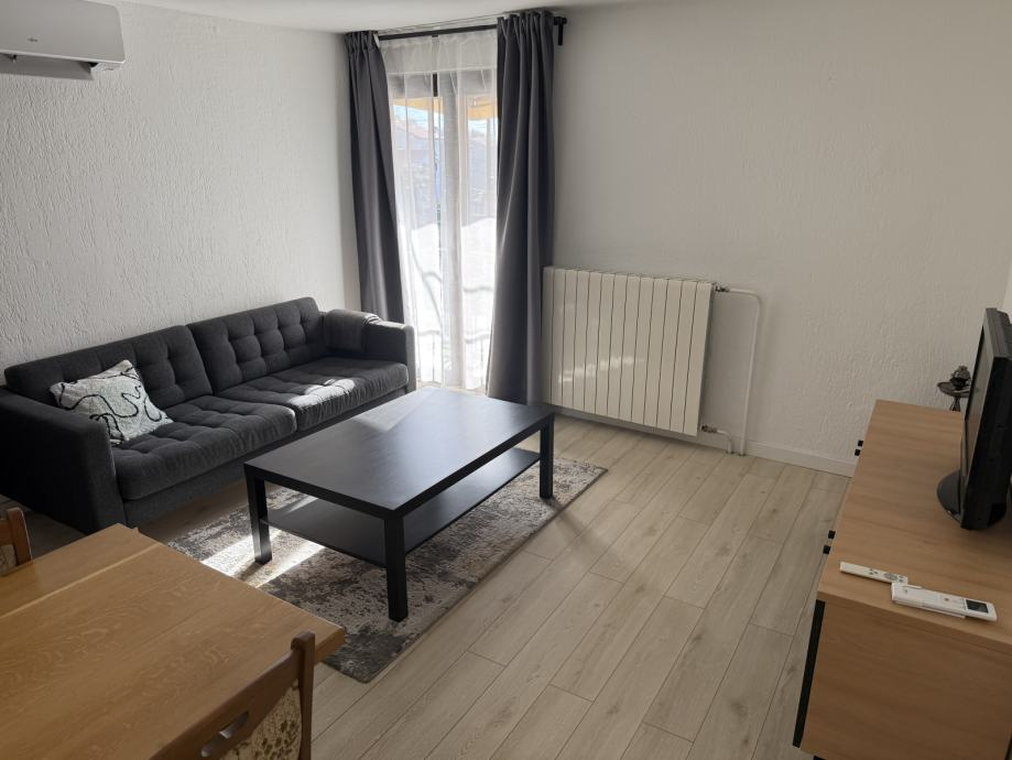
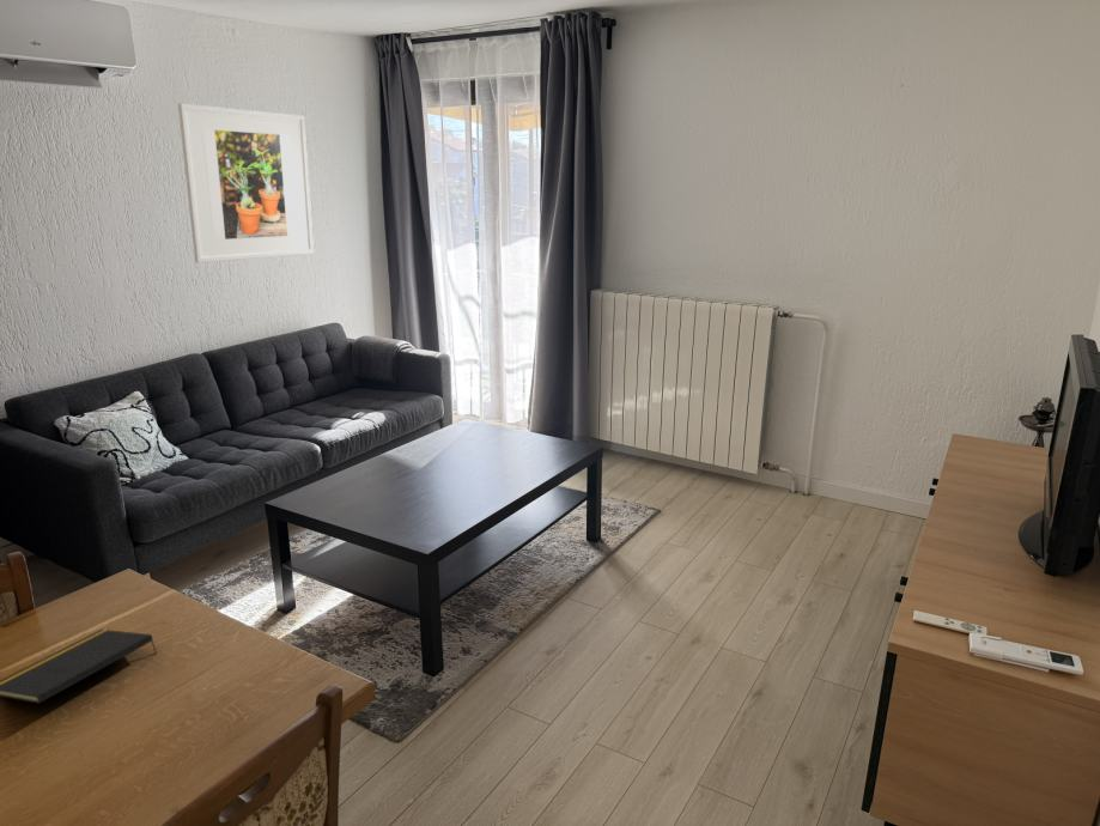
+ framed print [177,103,315,265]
+ notepad [0,628,158,705]
